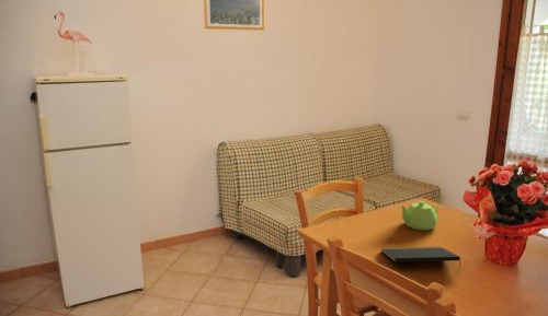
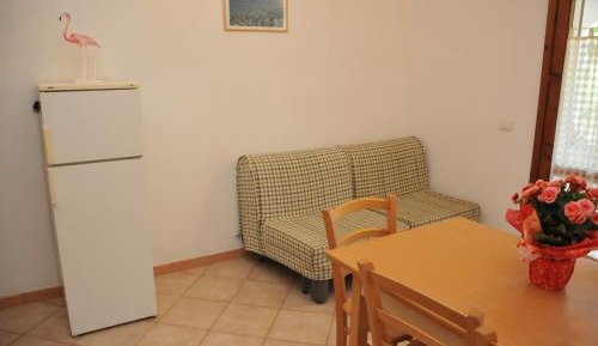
- notepad [380,245,461,268]
- teapot [400,200,439,232]
